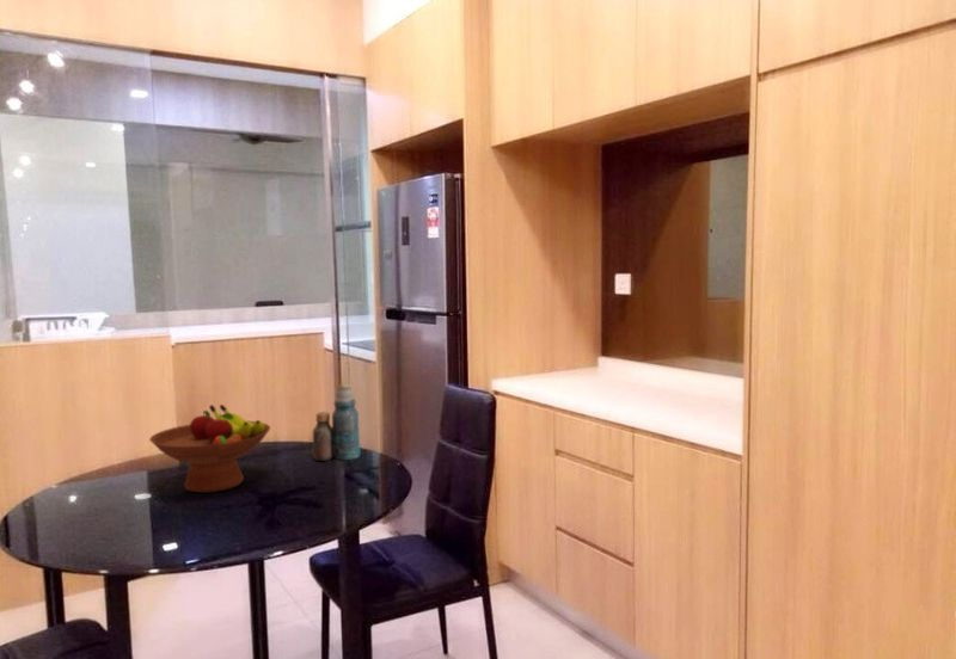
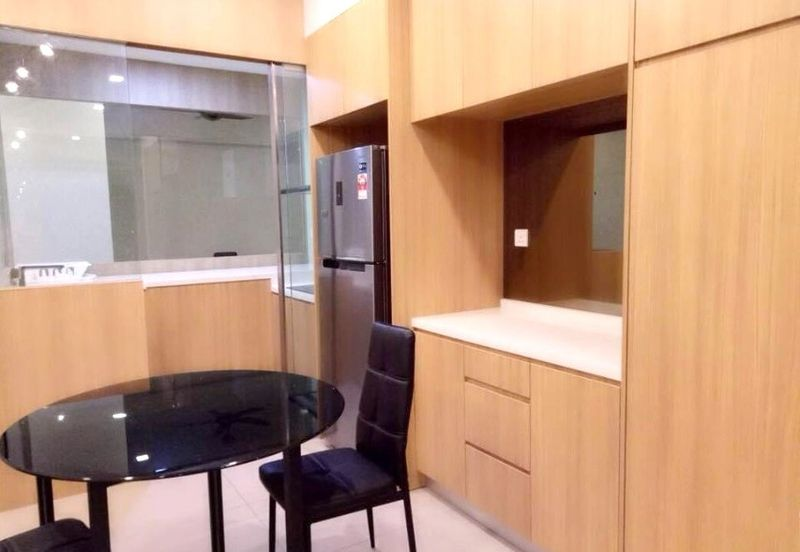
- bottle [312,383,361,462]
- fruit bowl [148,404,271,493]
